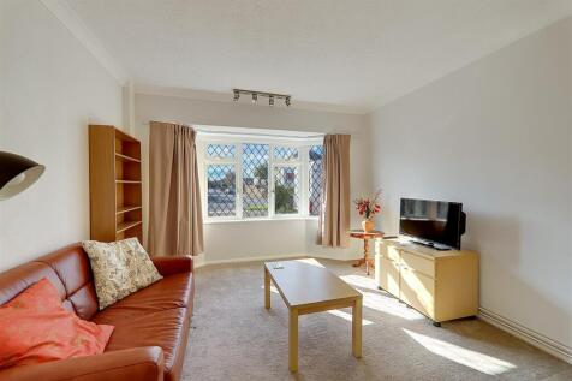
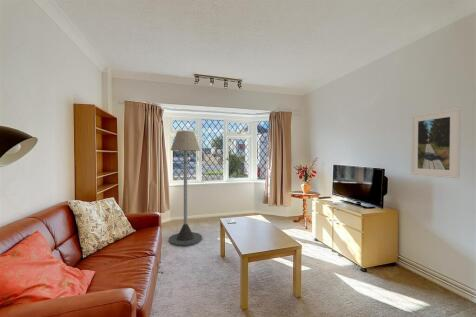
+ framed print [409,107,462,179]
+ floor lamp [167,130,203,247]
